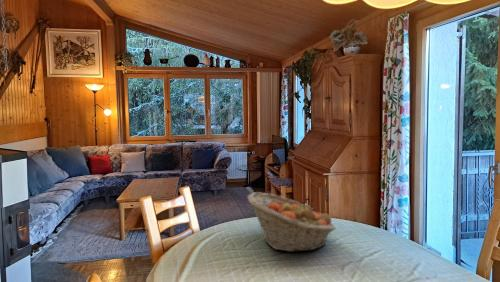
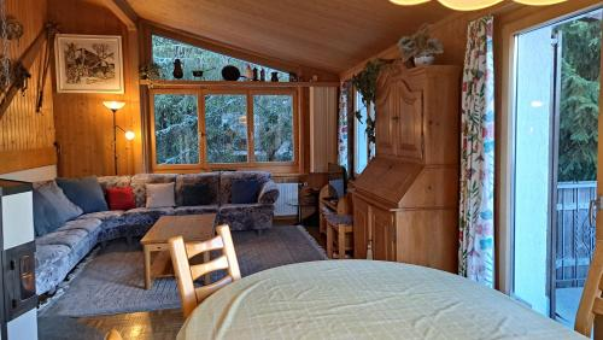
- fruit basket [246,191,337,253]
